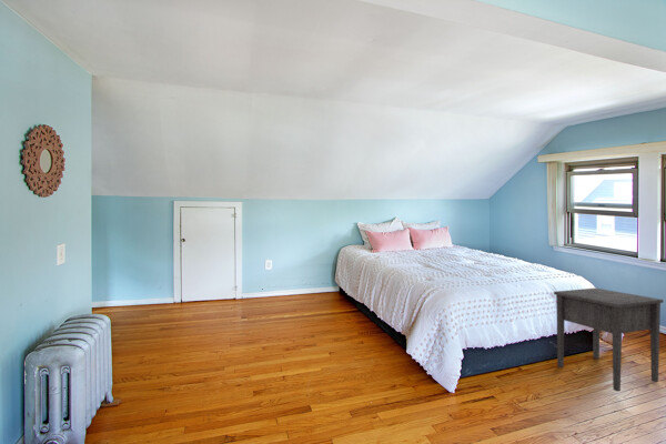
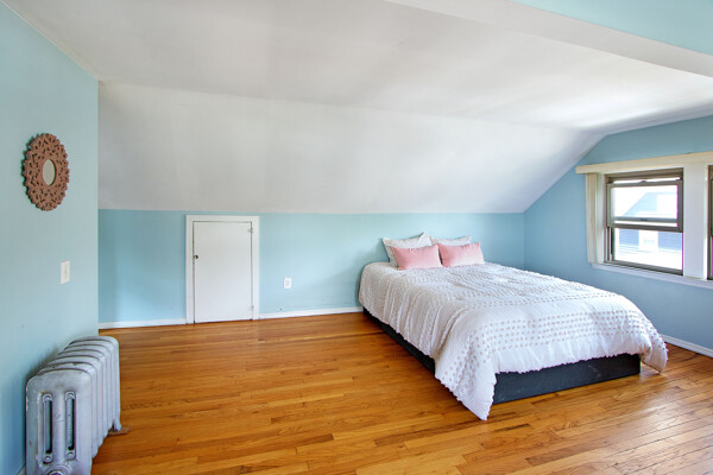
- nightstand [553,286,664,393]
